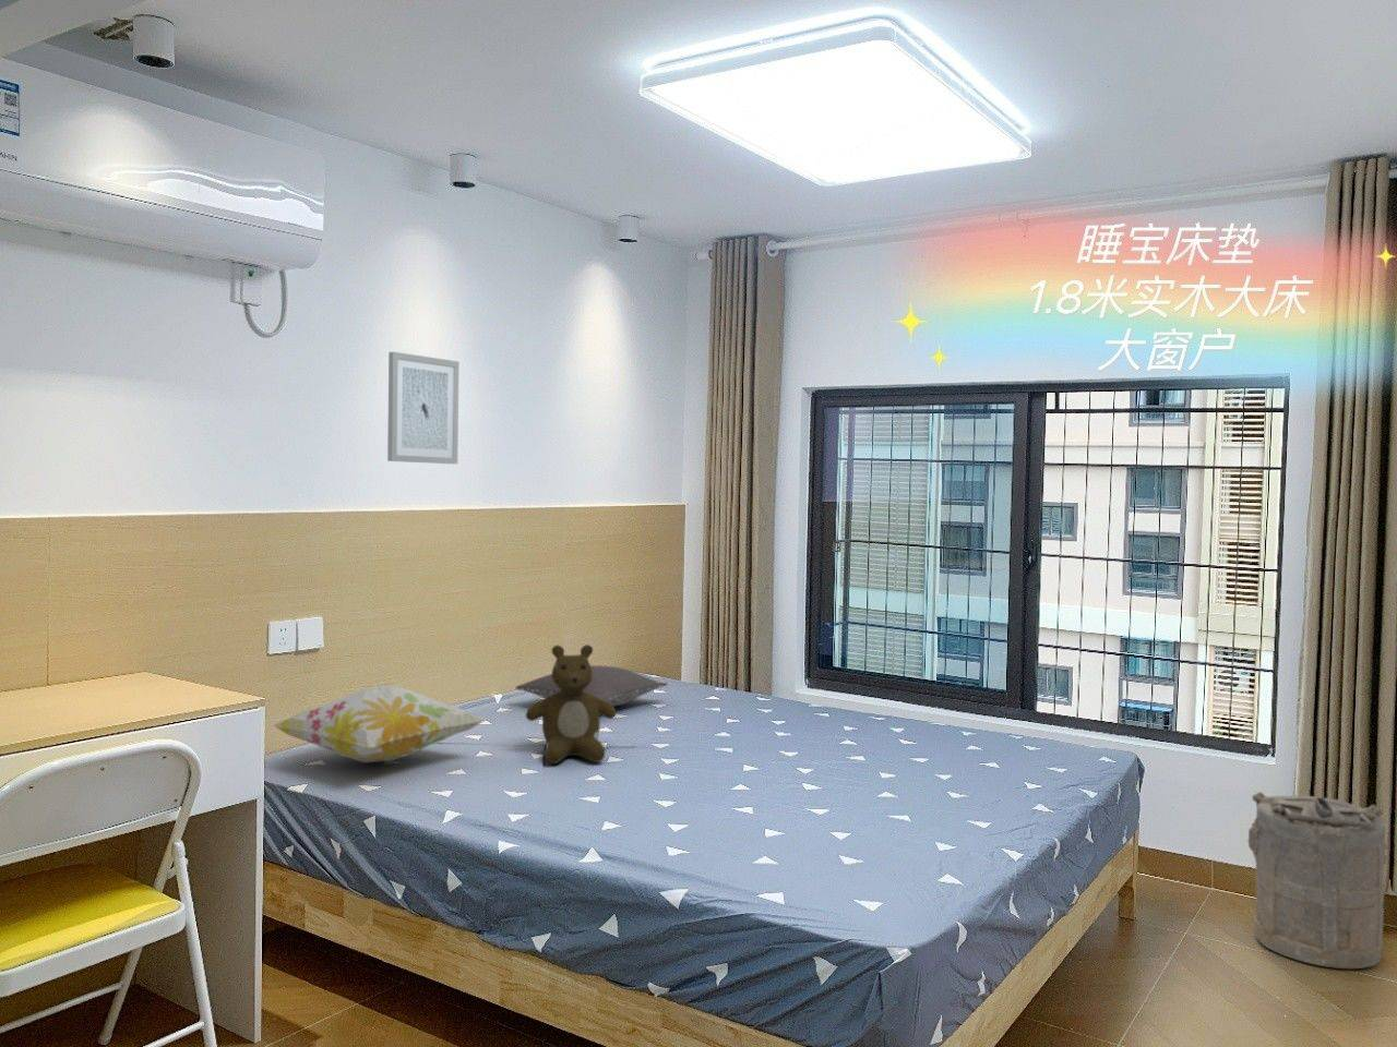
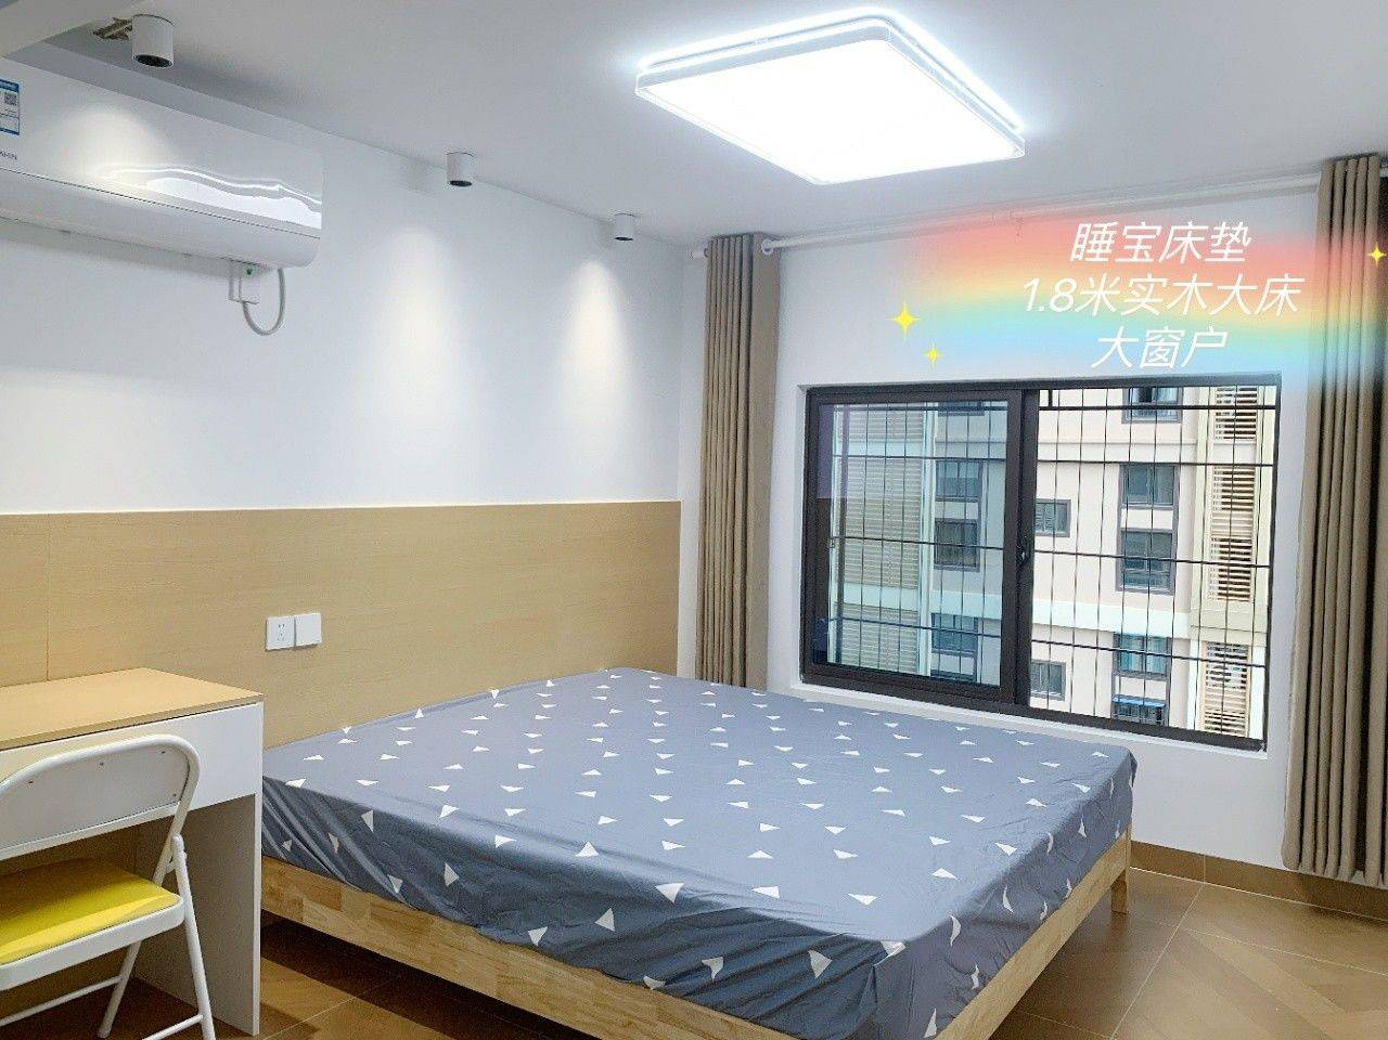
- teddy bear [525,643,618,764]
- pillow [514,664,668,708]
- decorative pillow [270,684,487,764]
- wall art [386,351,461,464]
- laundry hamper [1246,791,1390,970]
